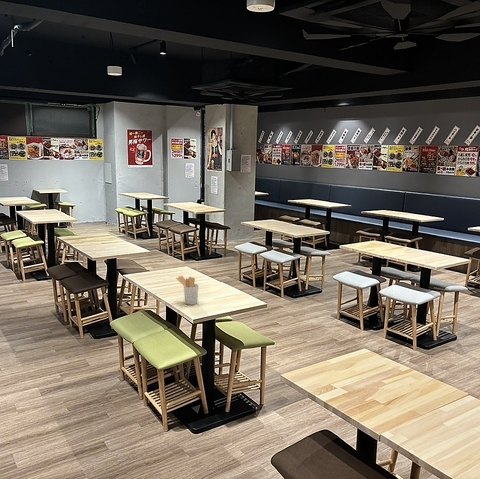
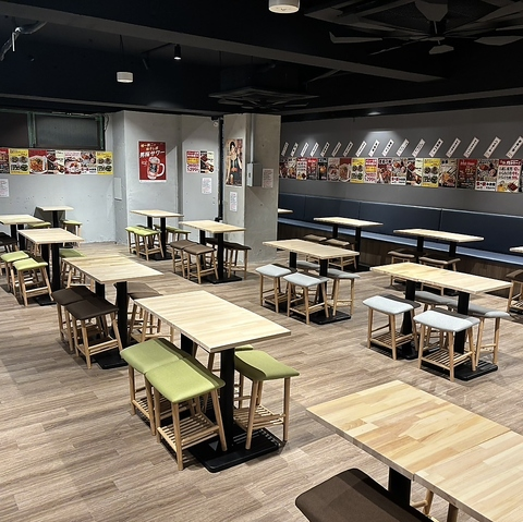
- utensil holder [175,275,199,306]
